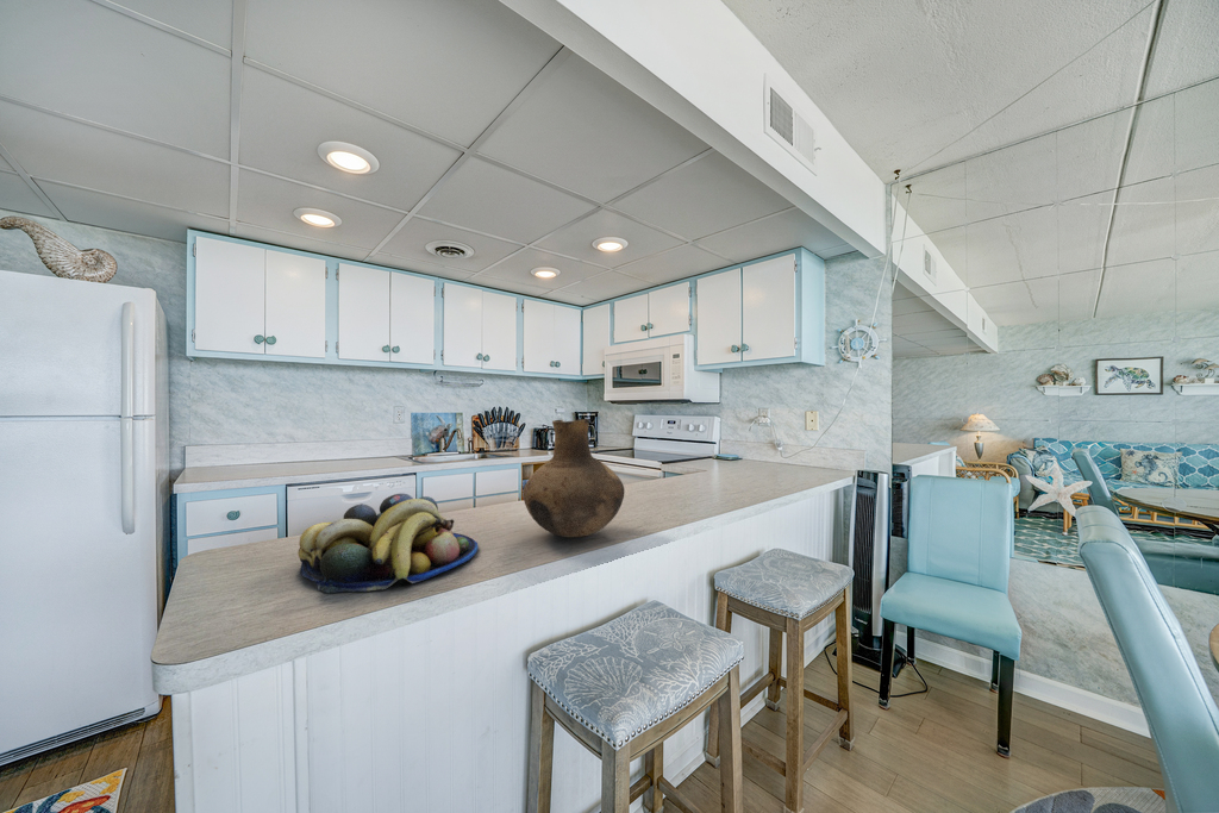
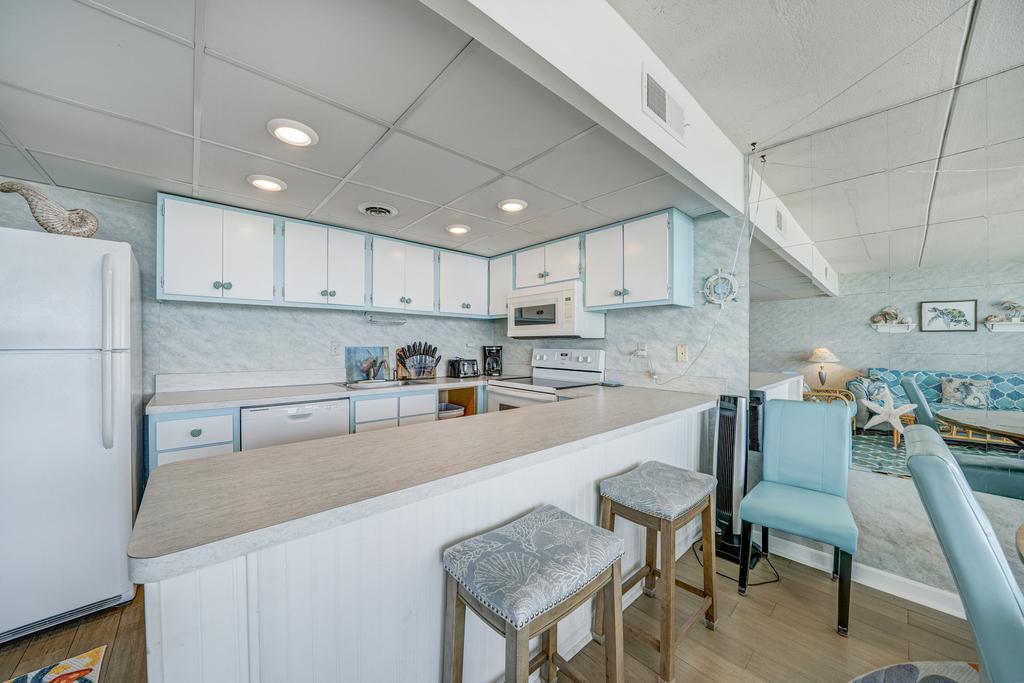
- vase [521,418,625,538]
- fruit bowl [296,493,480,594]
